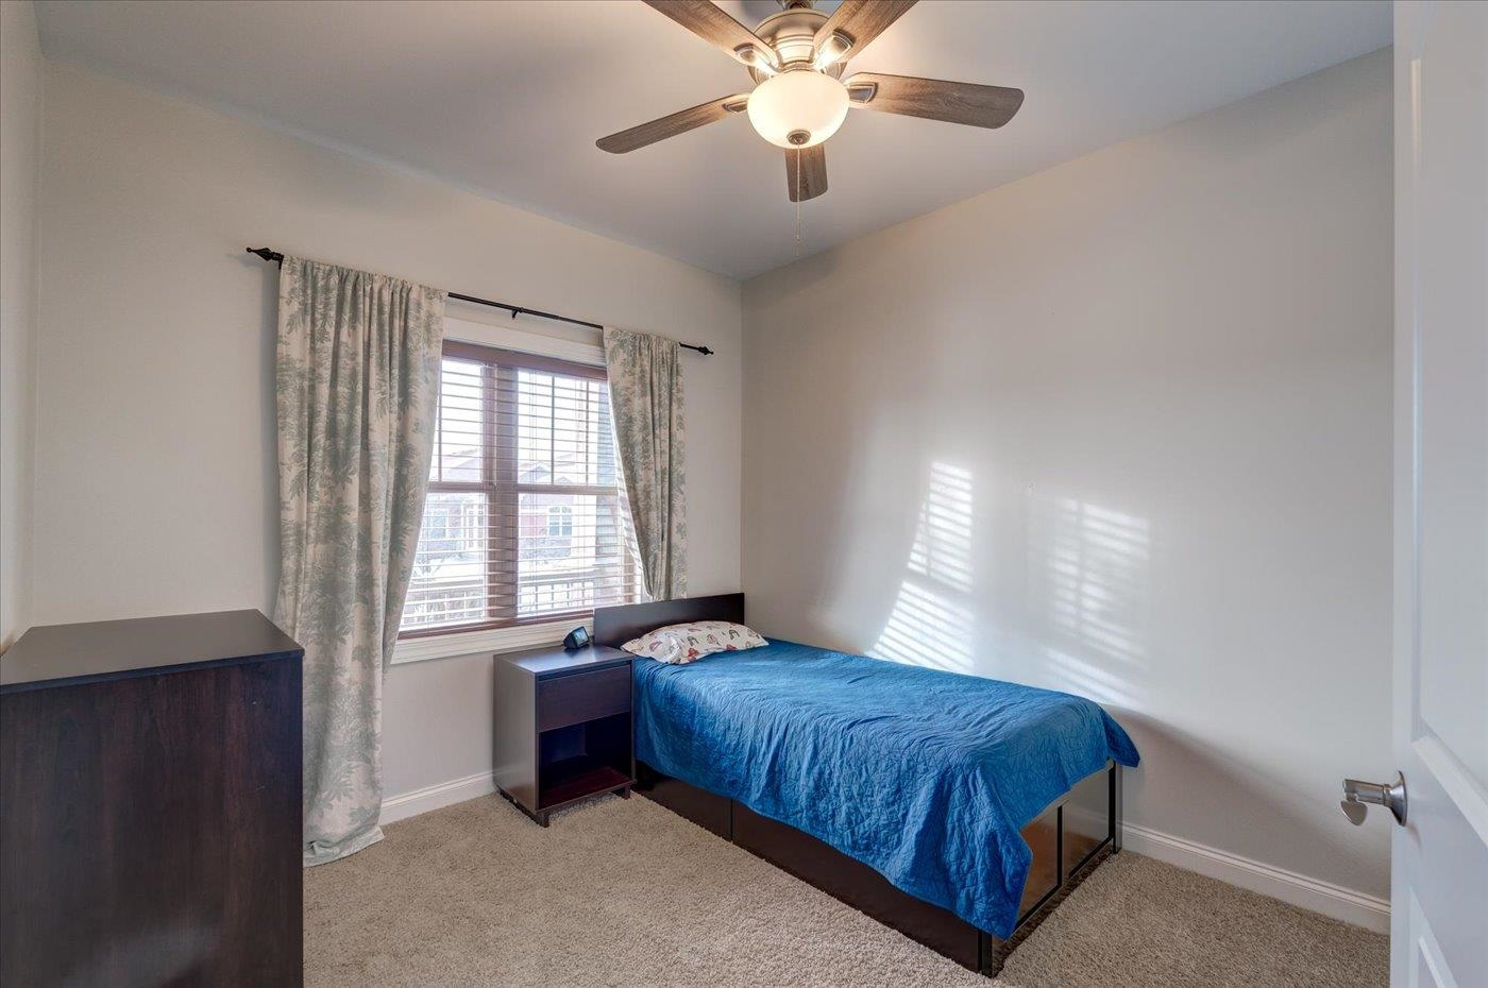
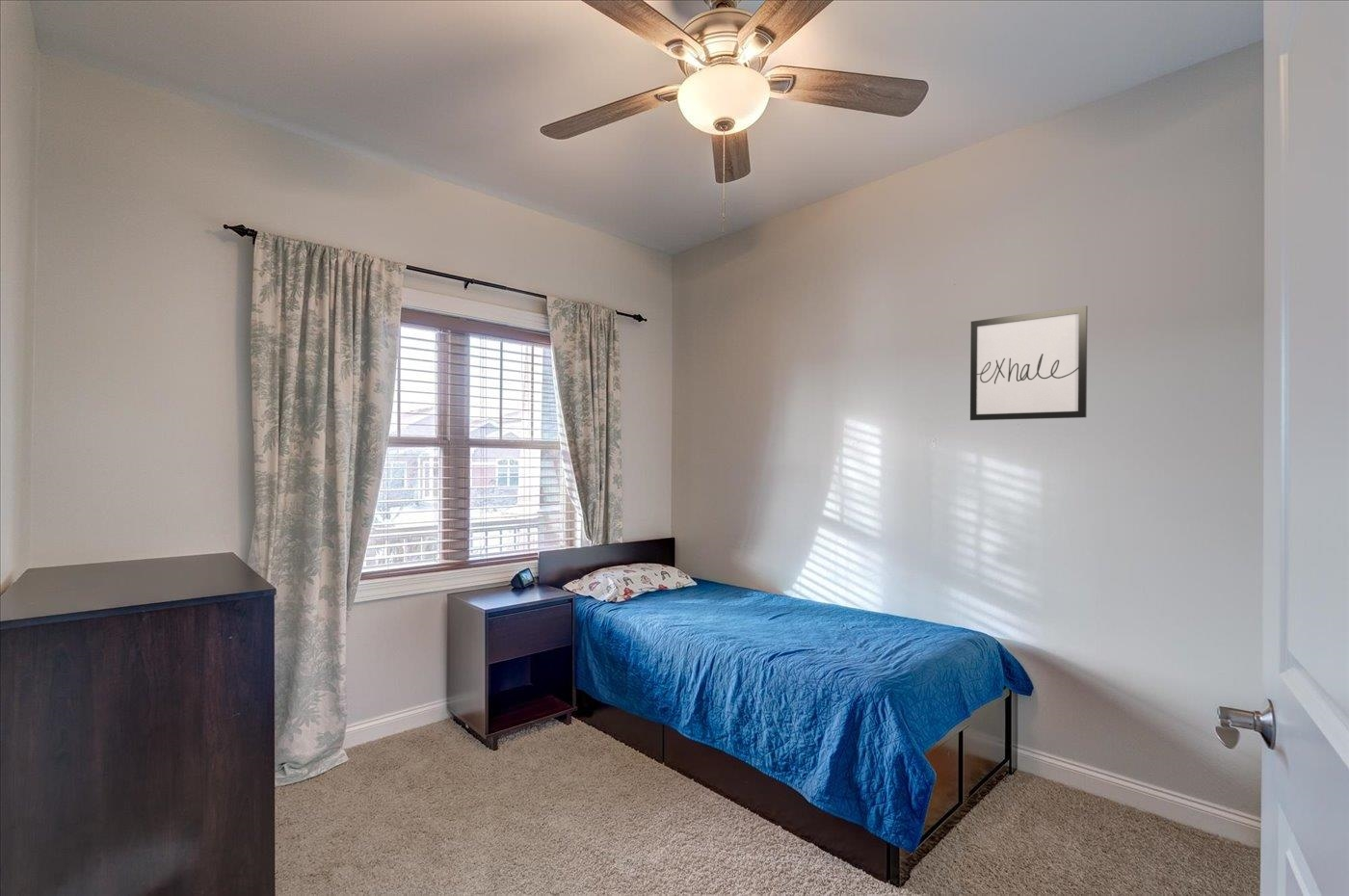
+ wall art [969,304,1089,421]
